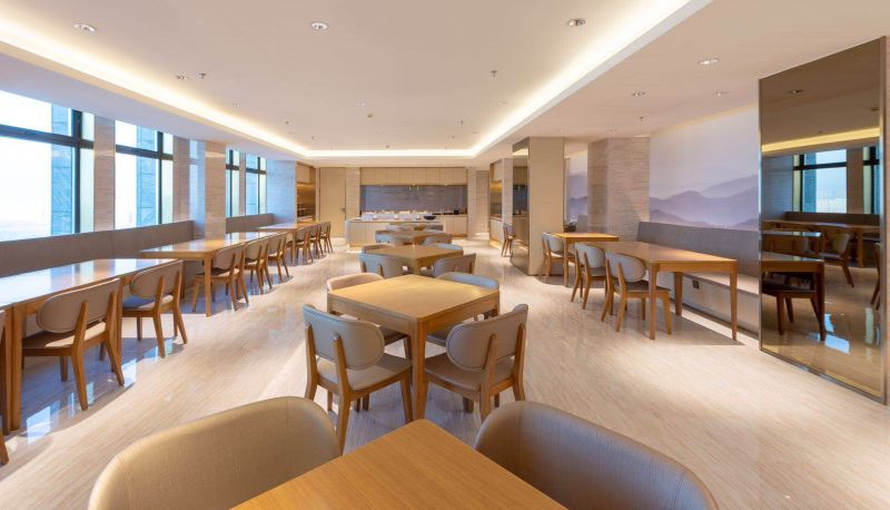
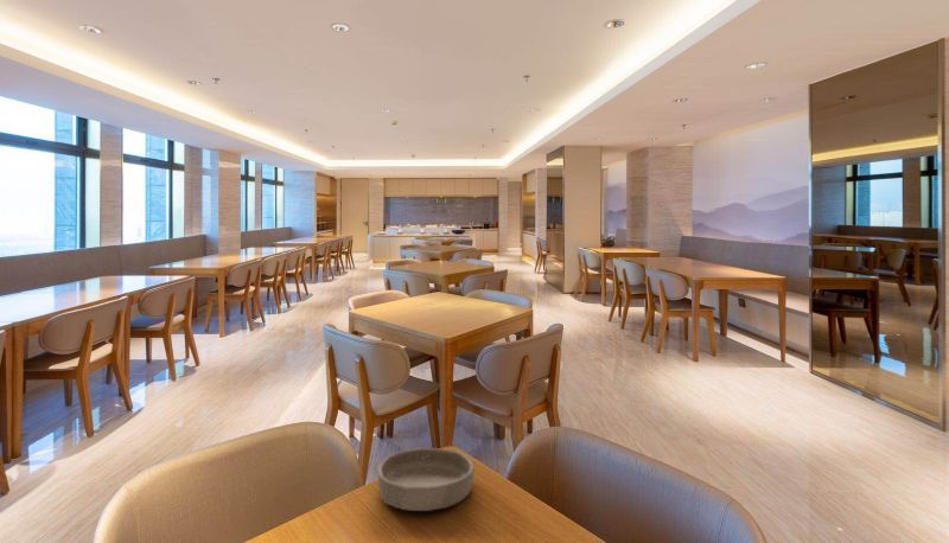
+ bowl [377,447,476,512]
